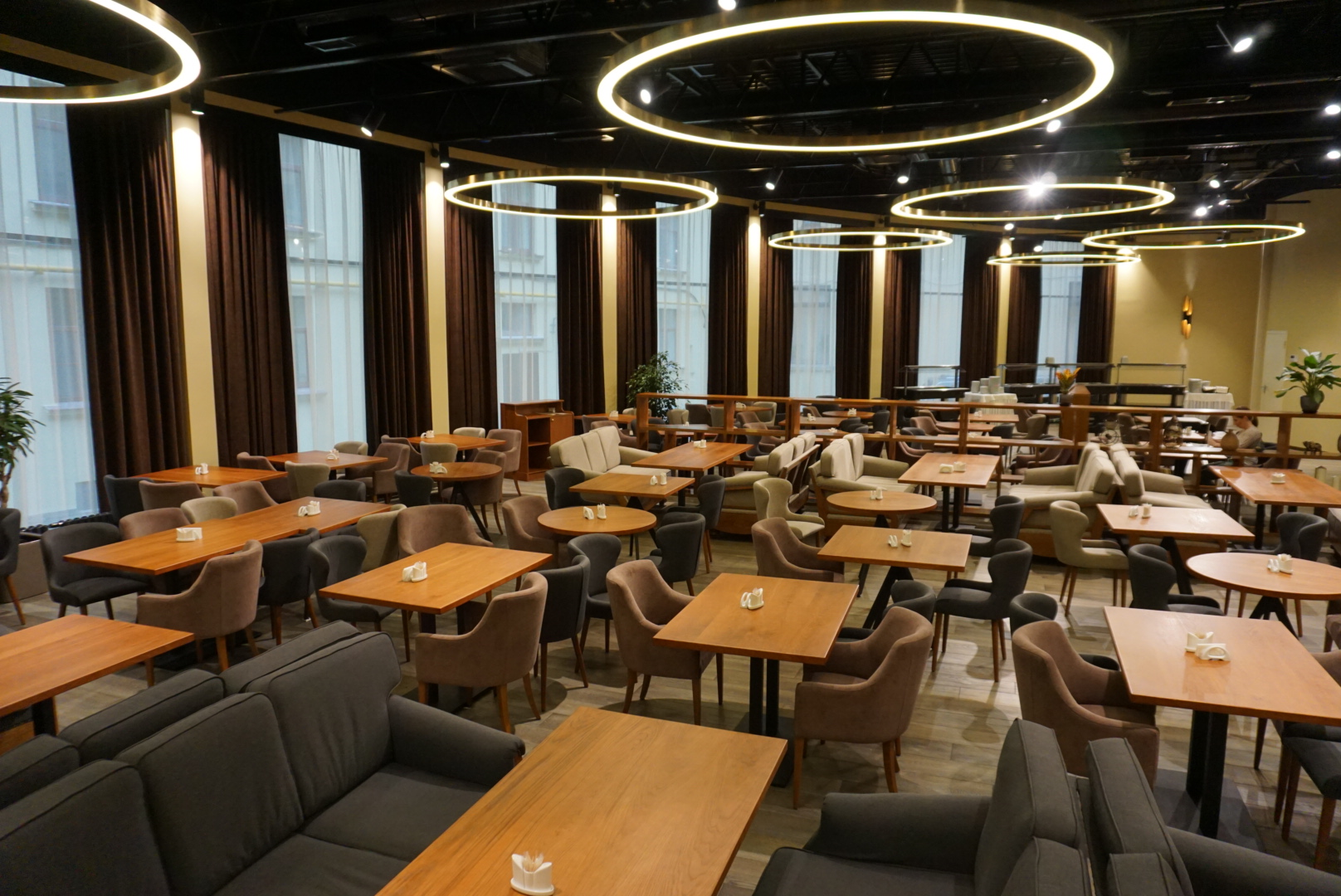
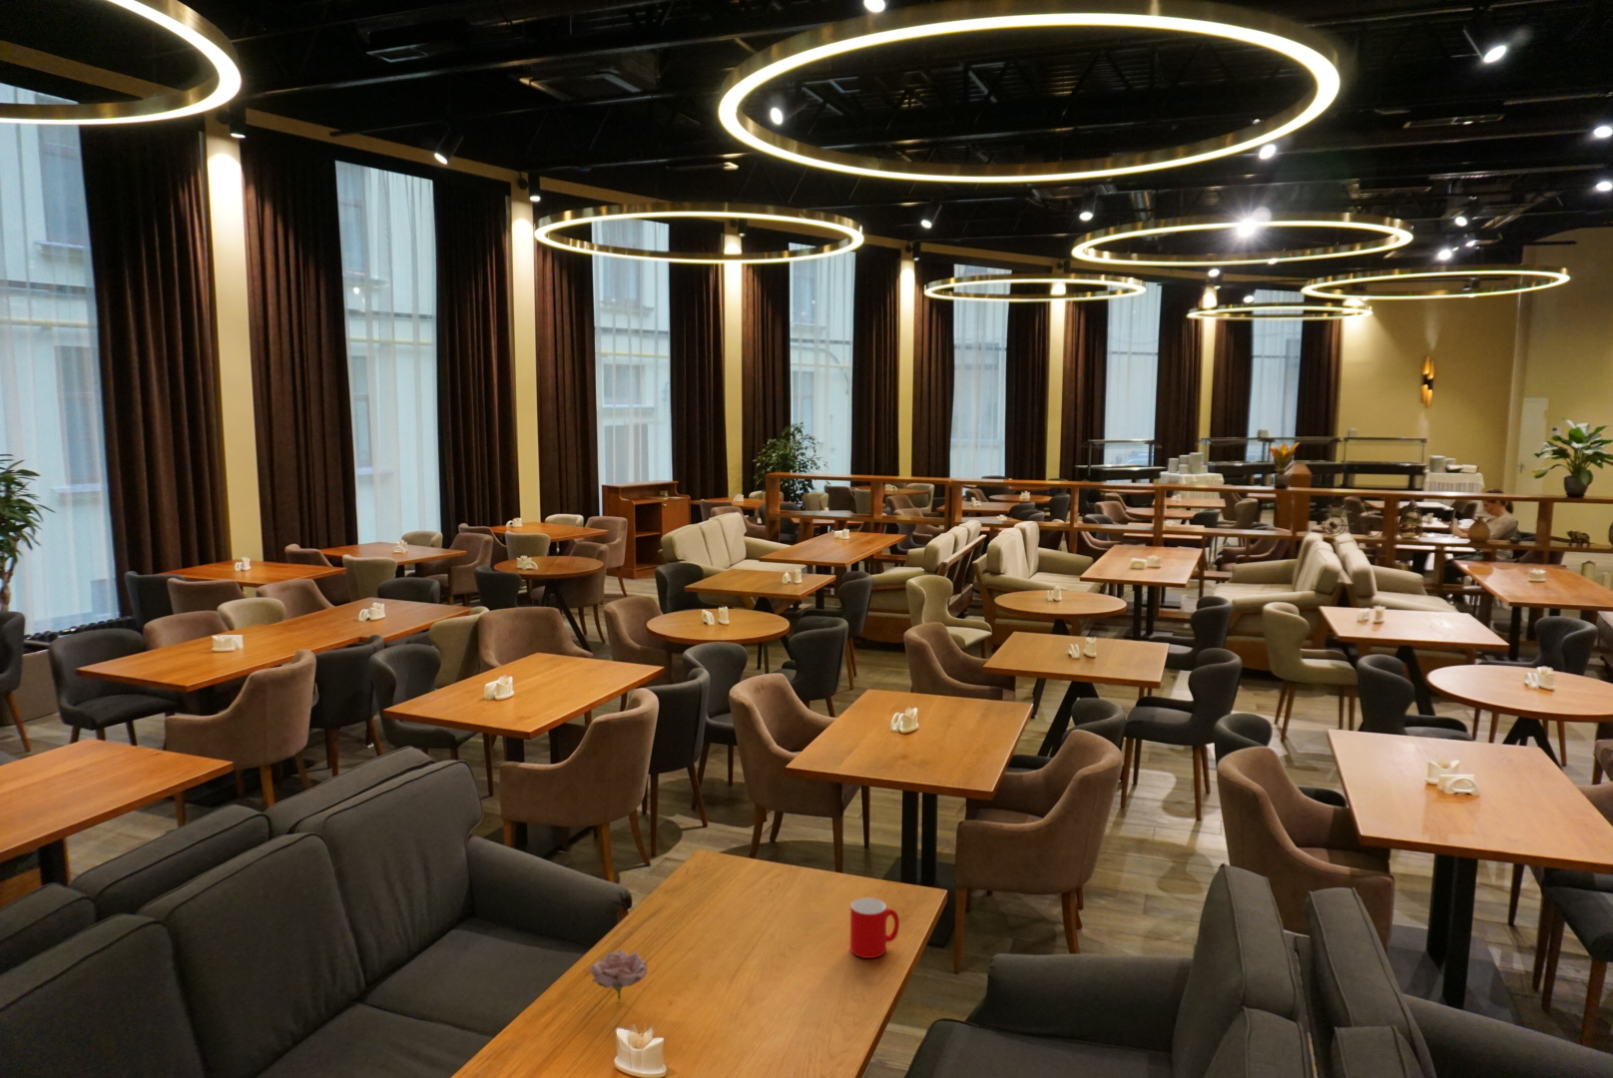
+ cup [849,896,901,959]
+ flower [589,949,648,1001]
